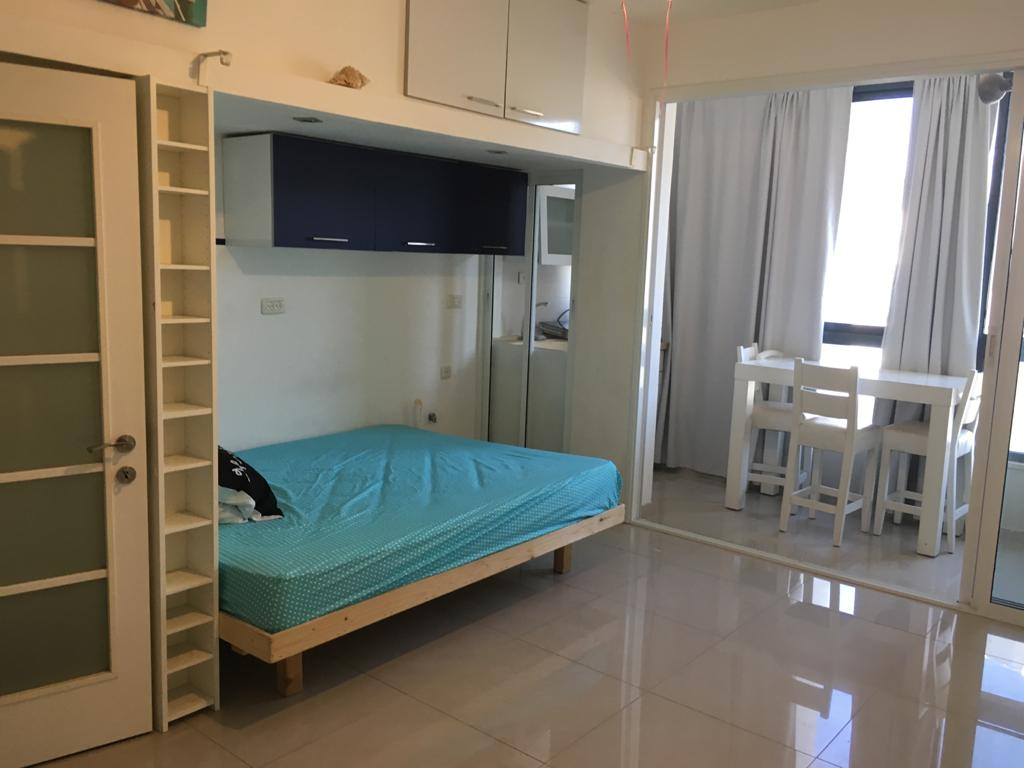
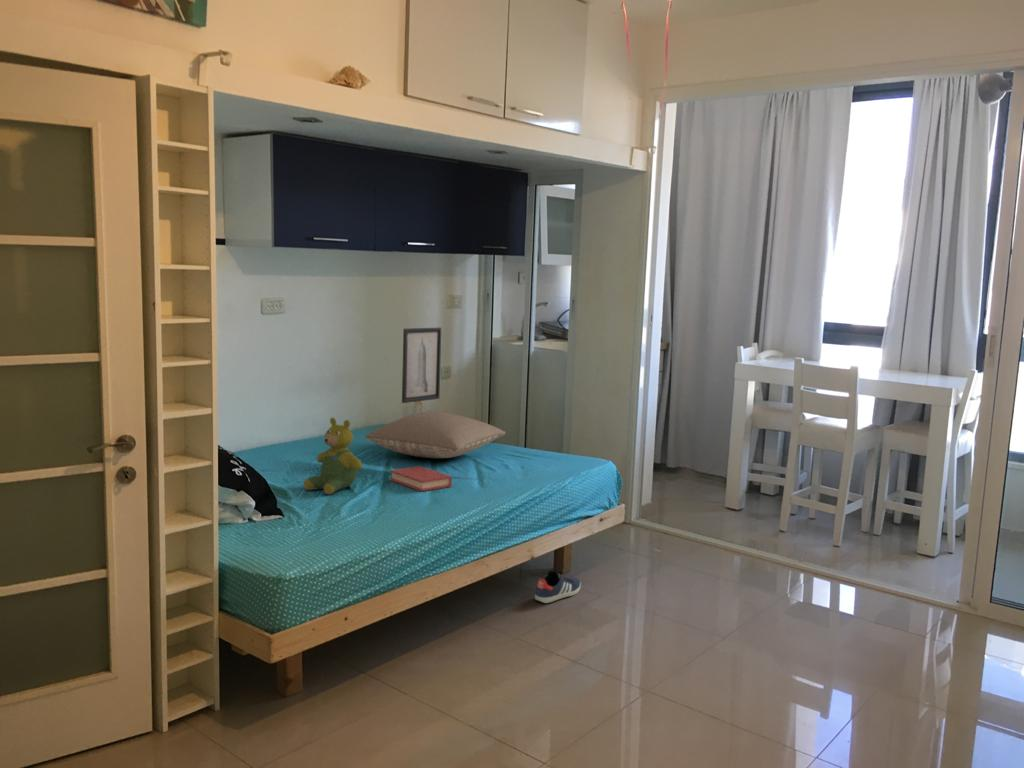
+ pillow [364,411,507,459]
+ sneaker [534,570,582,604]
+ teddy bear [303,416,363,495]
+ book [389,465,453,492]
+ wall art [401,327,442,404]
